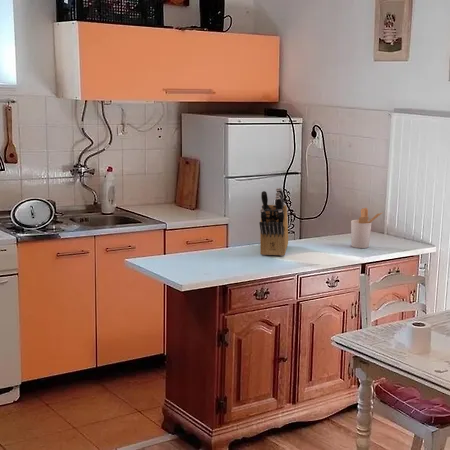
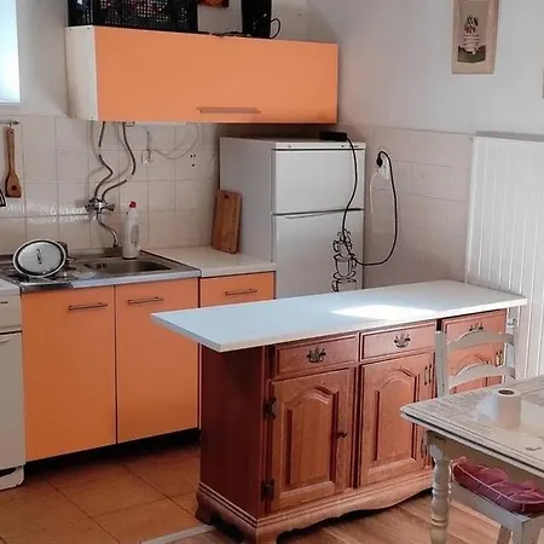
- knife block [258,187,289,257]
- utensil holder [350,207,384,249]
